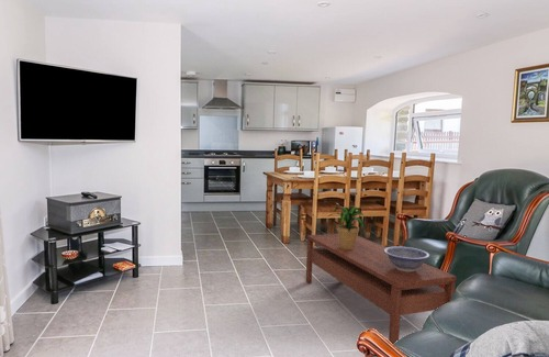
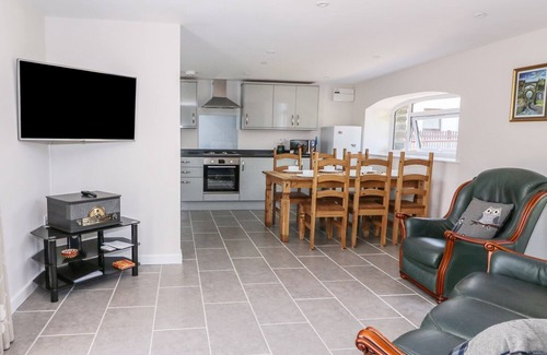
- potted plant [327,205,367,249]
- coffee table [305,233,458,344]
- decorative bowl [383,246,432,271]
